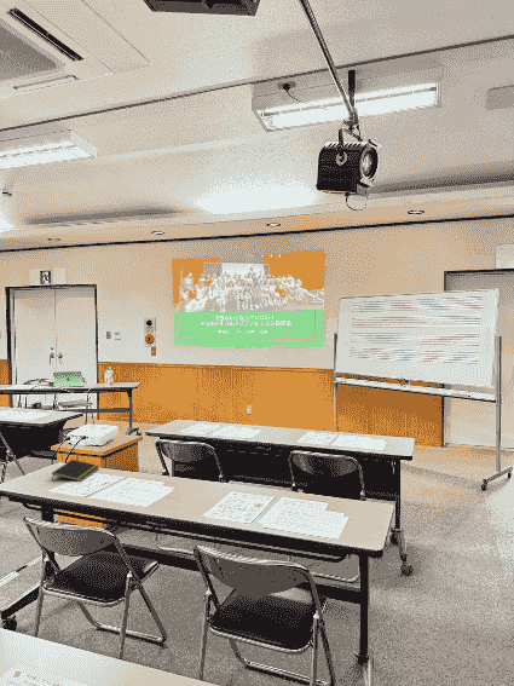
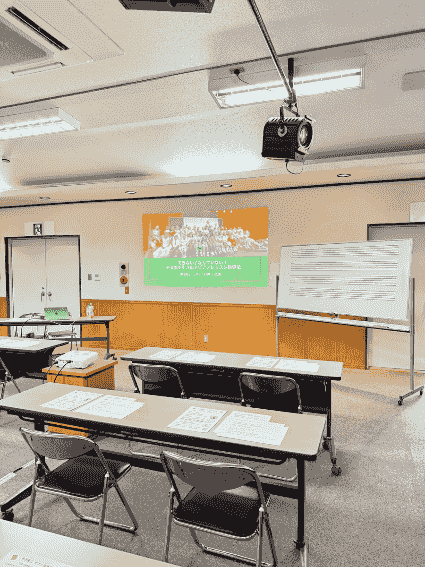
- notepad [51,459,100,483]
